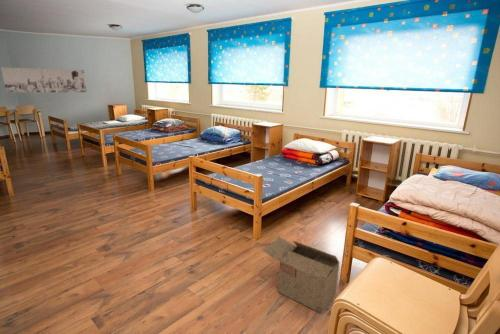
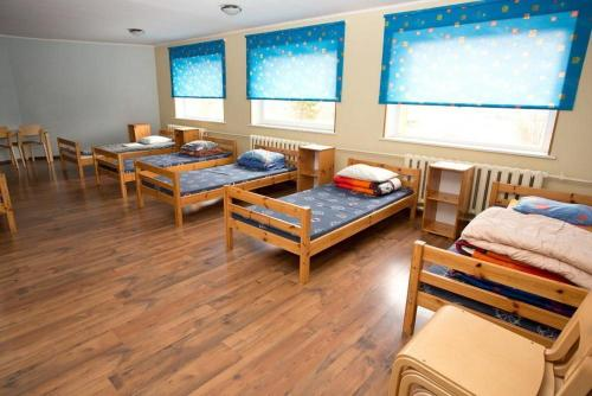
- cardboard box [261,236,340,314]
- wall art [0,66,87,93]
